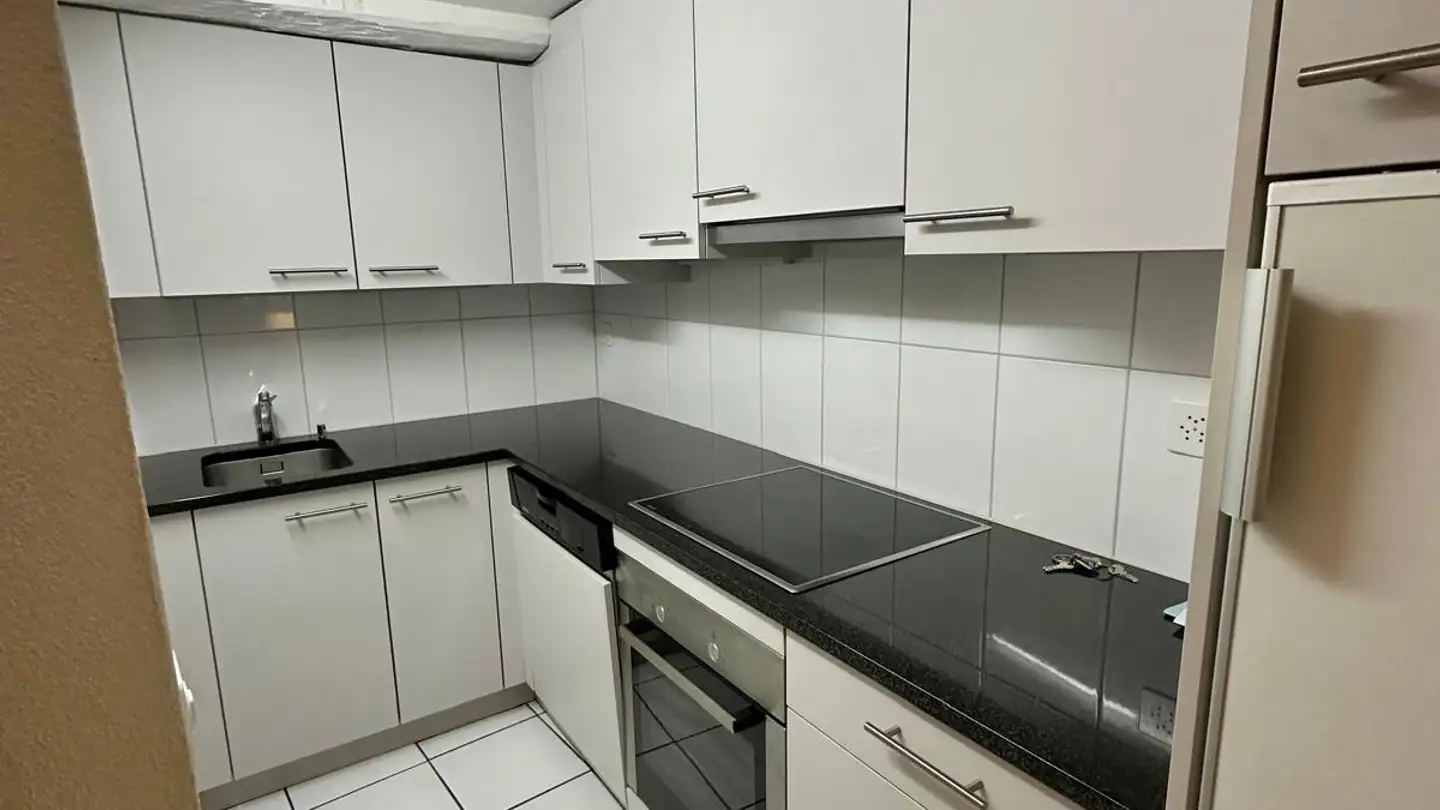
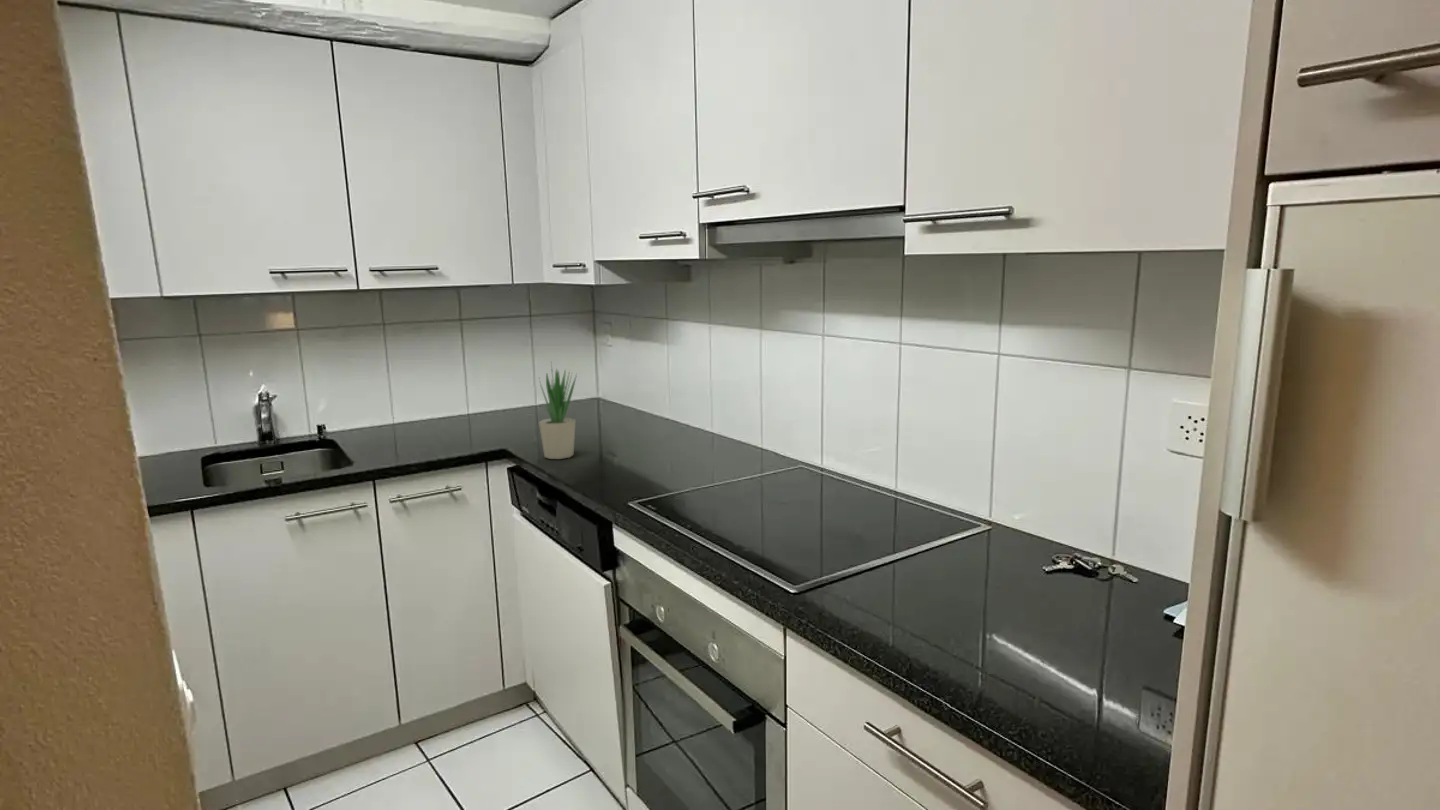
+ potted plant [538,362,578,460]
